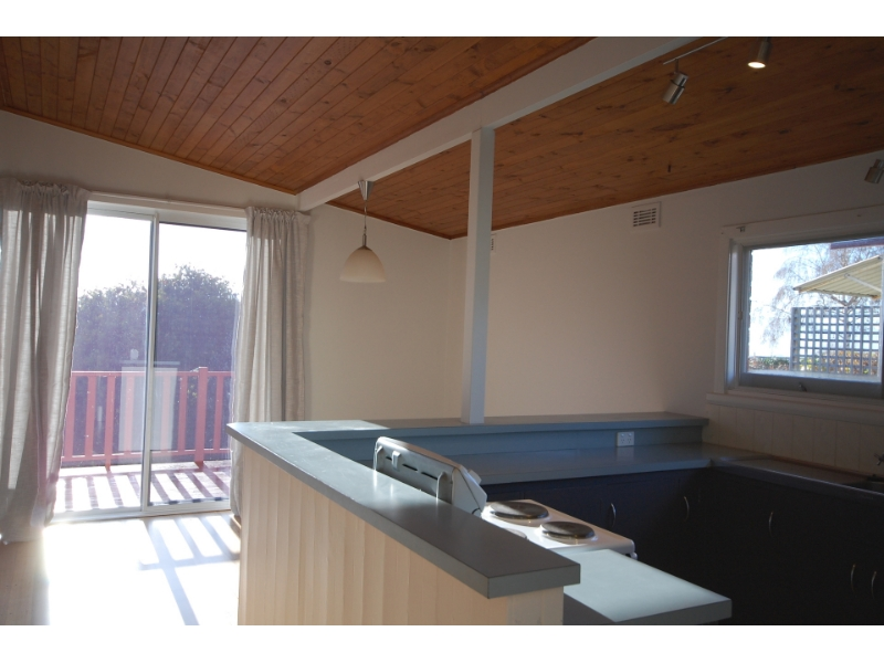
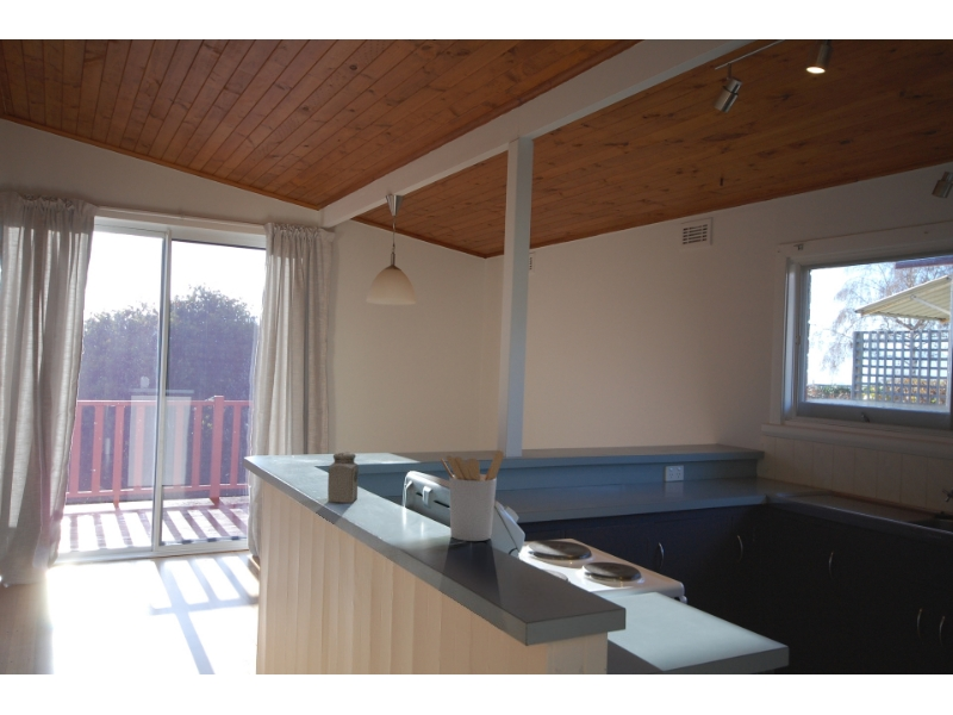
+ salt shaker [326,450,360,504]
+ utensil holder [440,449,505,542]
